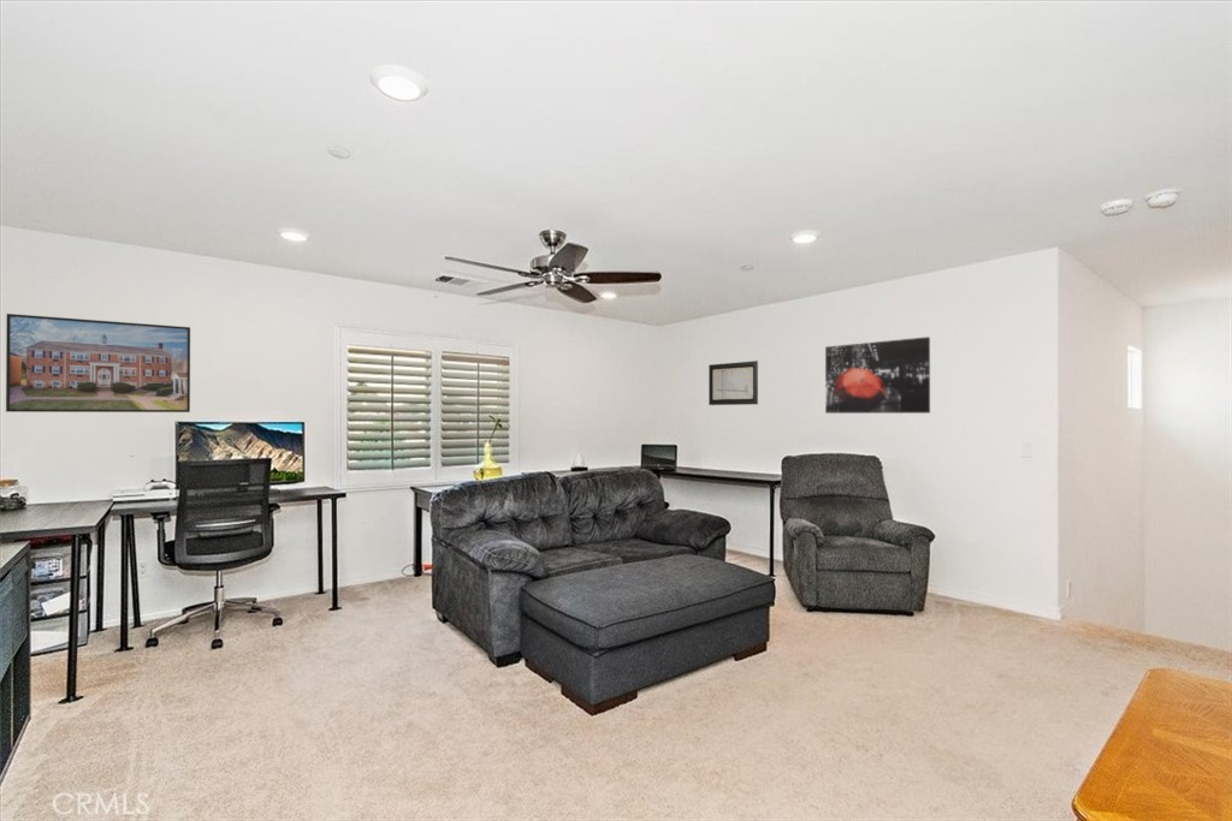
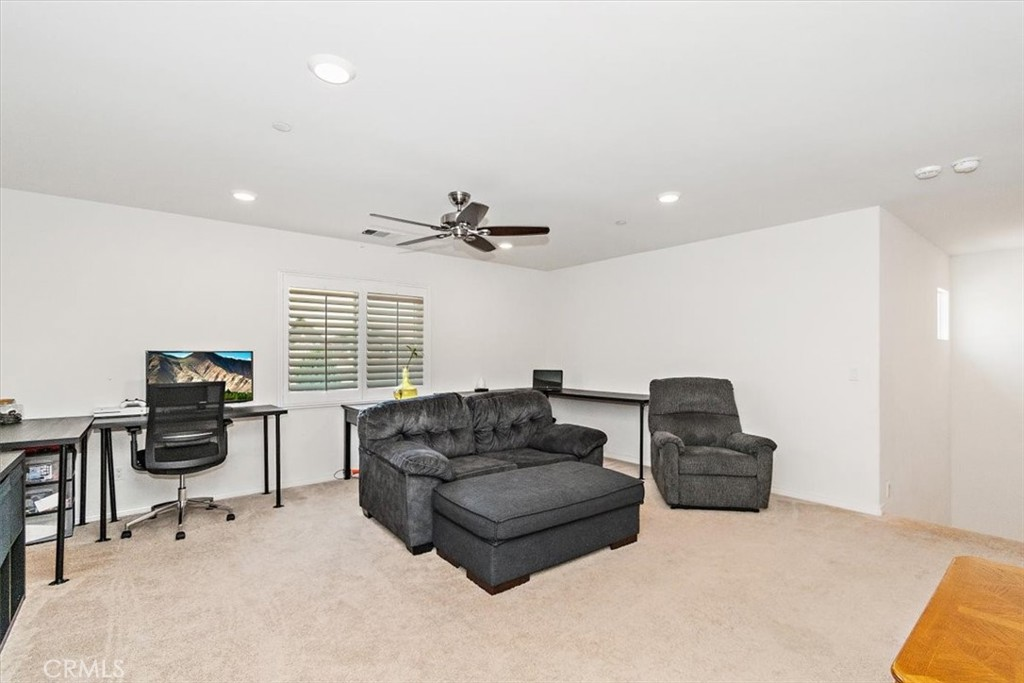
- wall art [707,359,759,406]
- wall art [824,335,931,415]
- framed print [5,313,191,414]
